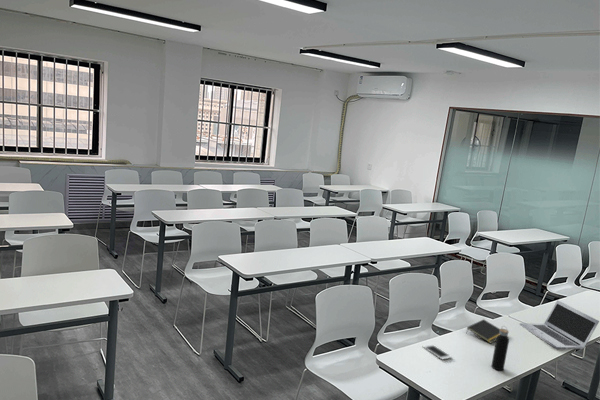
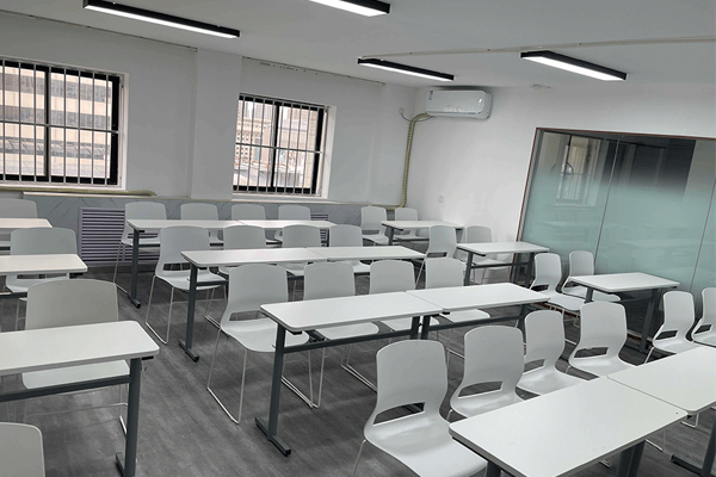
- water bottle [490,325,510,372]
- cell phone [421,343,453,361]
- laptop [519,299,600,350]
- notepad [465,318,501,344]
